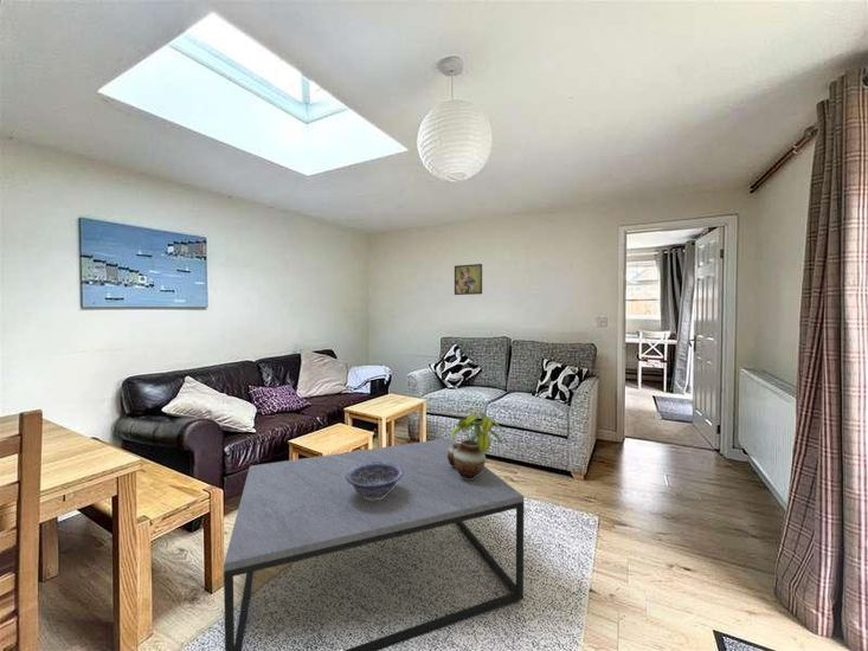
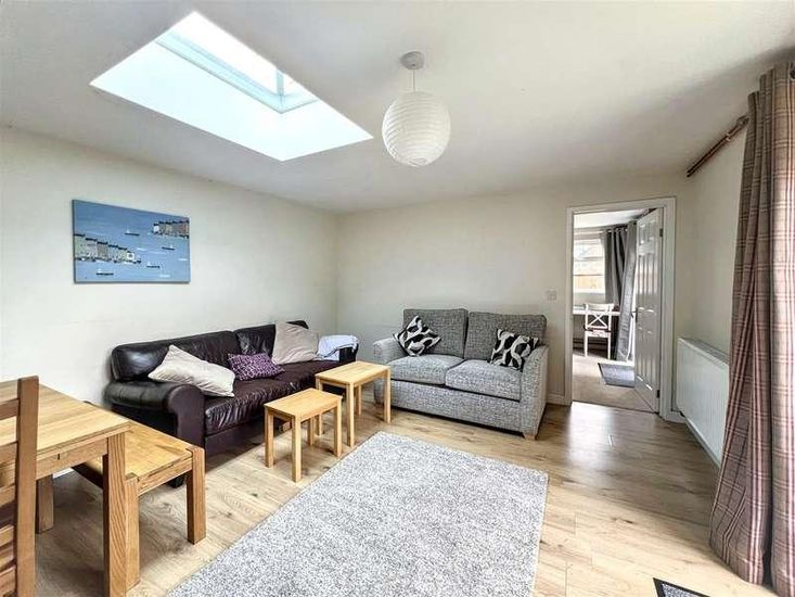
- decorative bowl [346,462,403,501]
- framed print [454,263,483,296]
- coffee table [223,437,525,651]
- potted plant [448,406,504,479]
